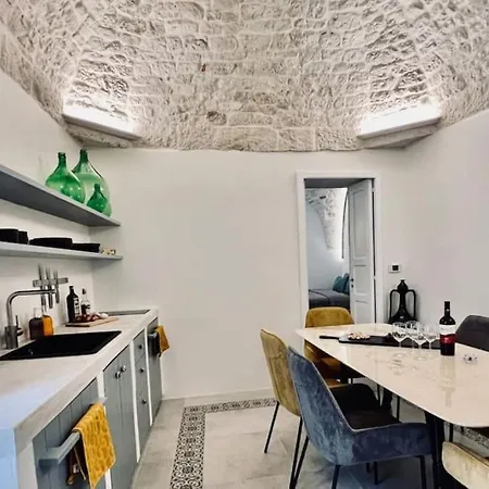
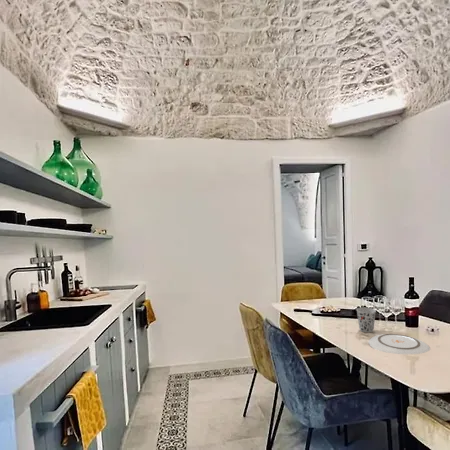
+ cup [355,307,377,333]
+ plate [368,333,431,355]
